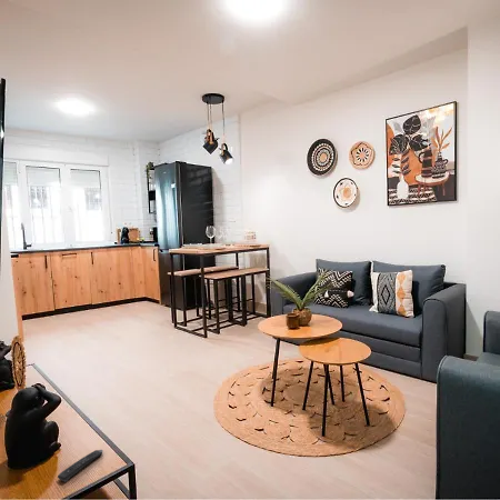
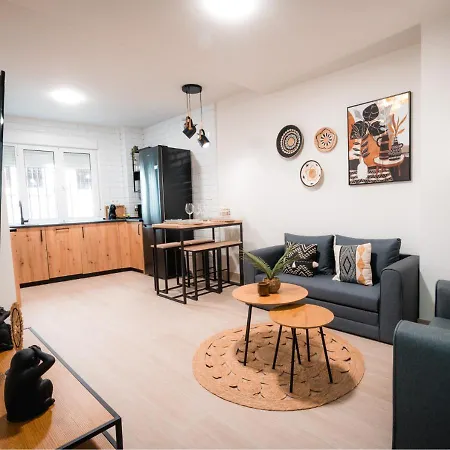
- remote control [57,449,104,482]
